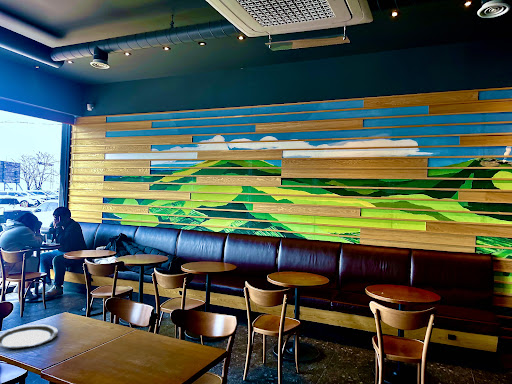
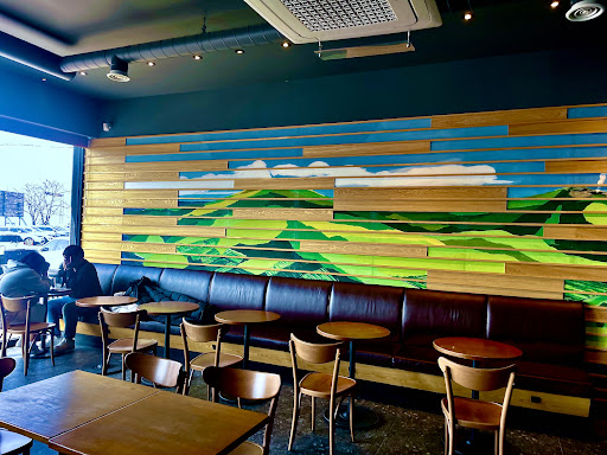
- plate [0,324,59,350]
